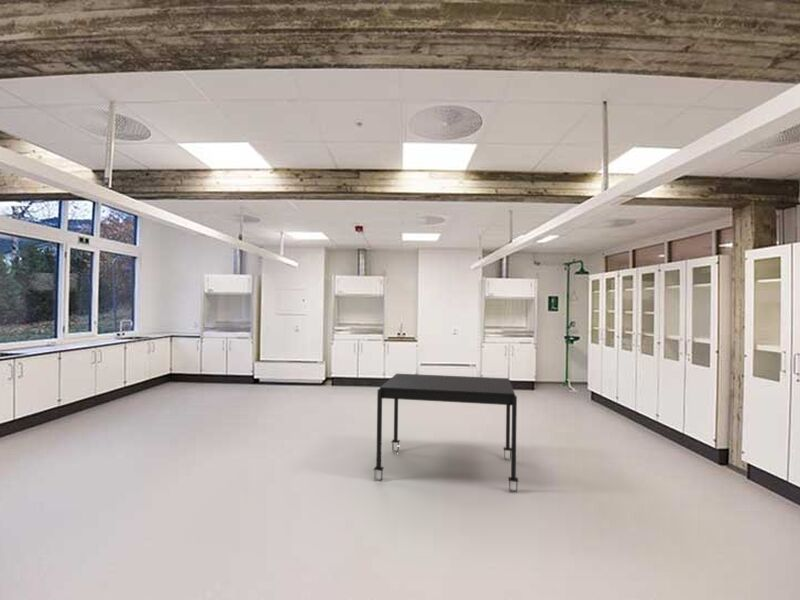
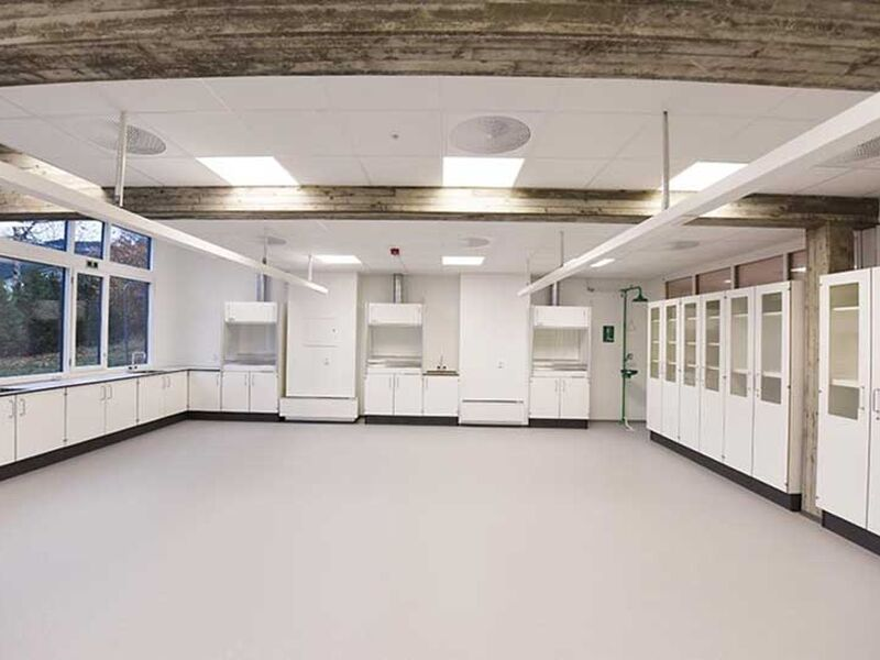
- dining table [372,373,520,494]
